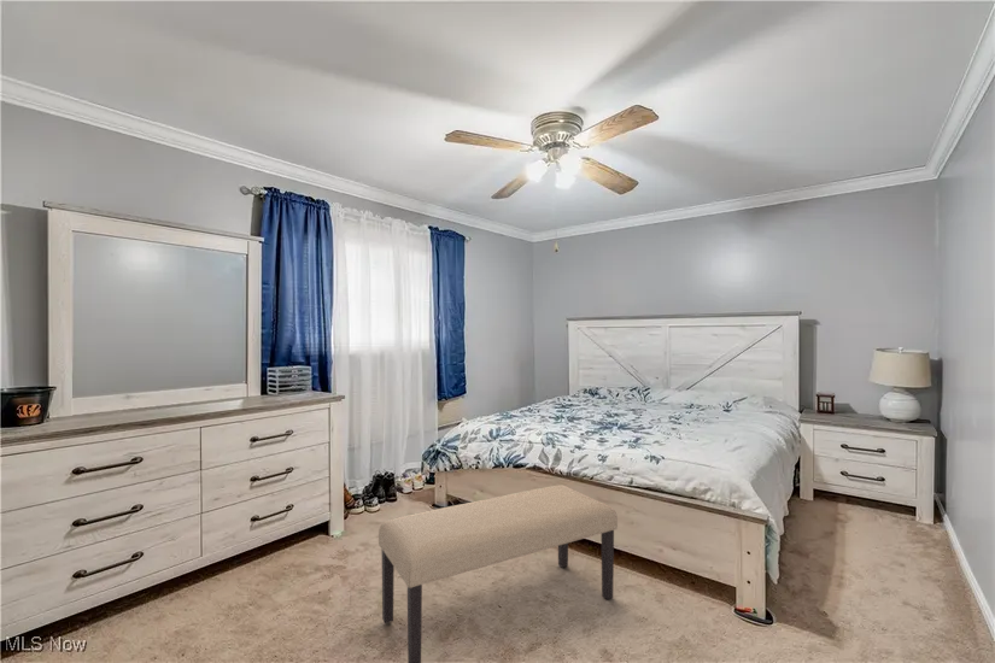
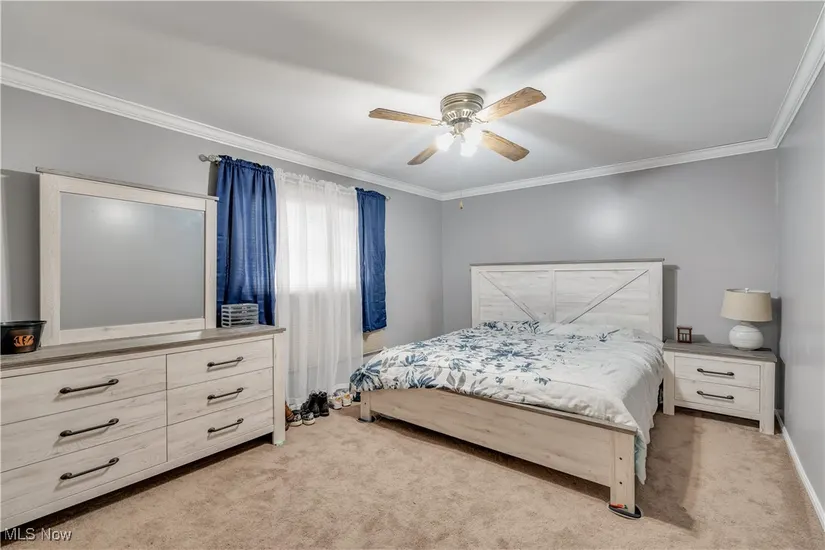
- bench [377,483,619,663]
